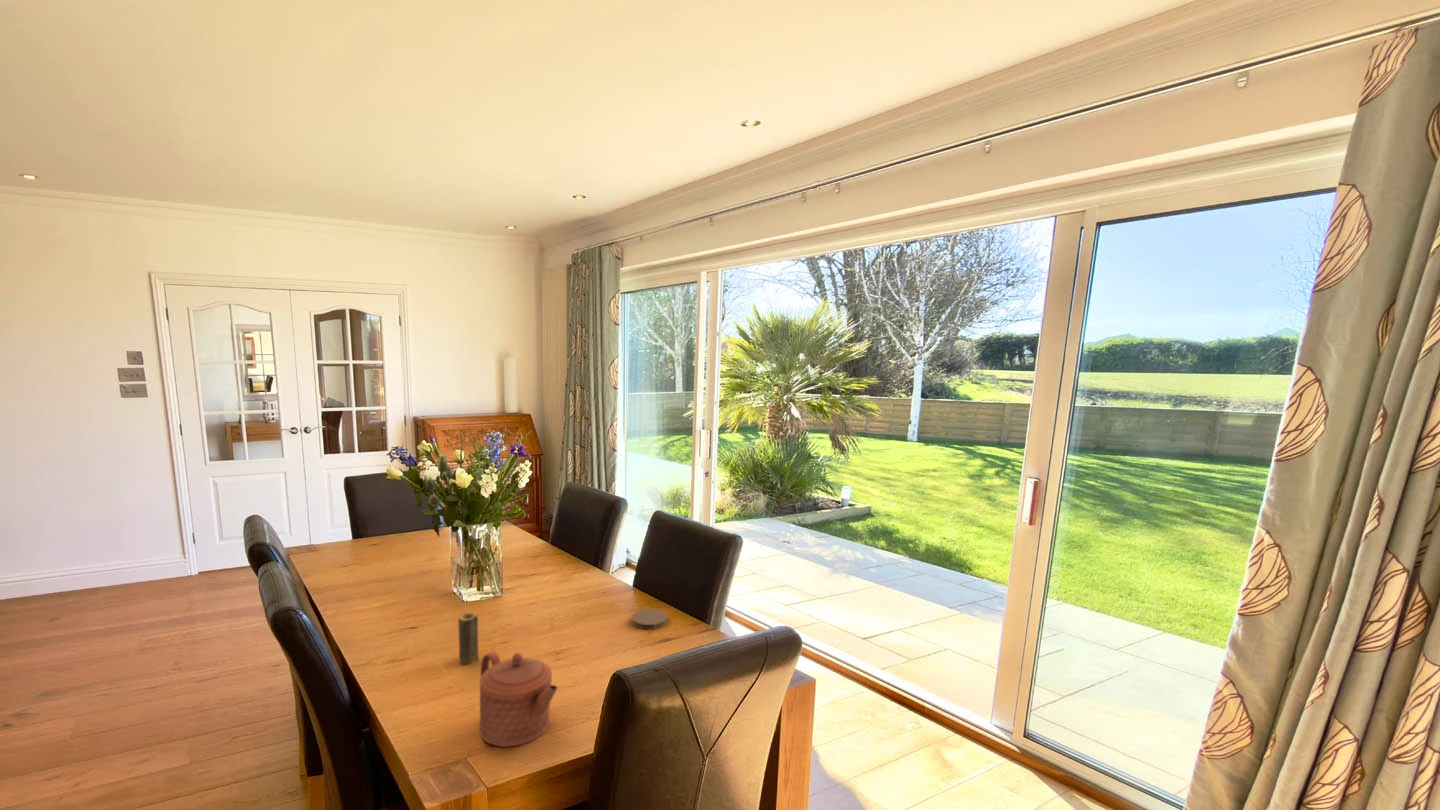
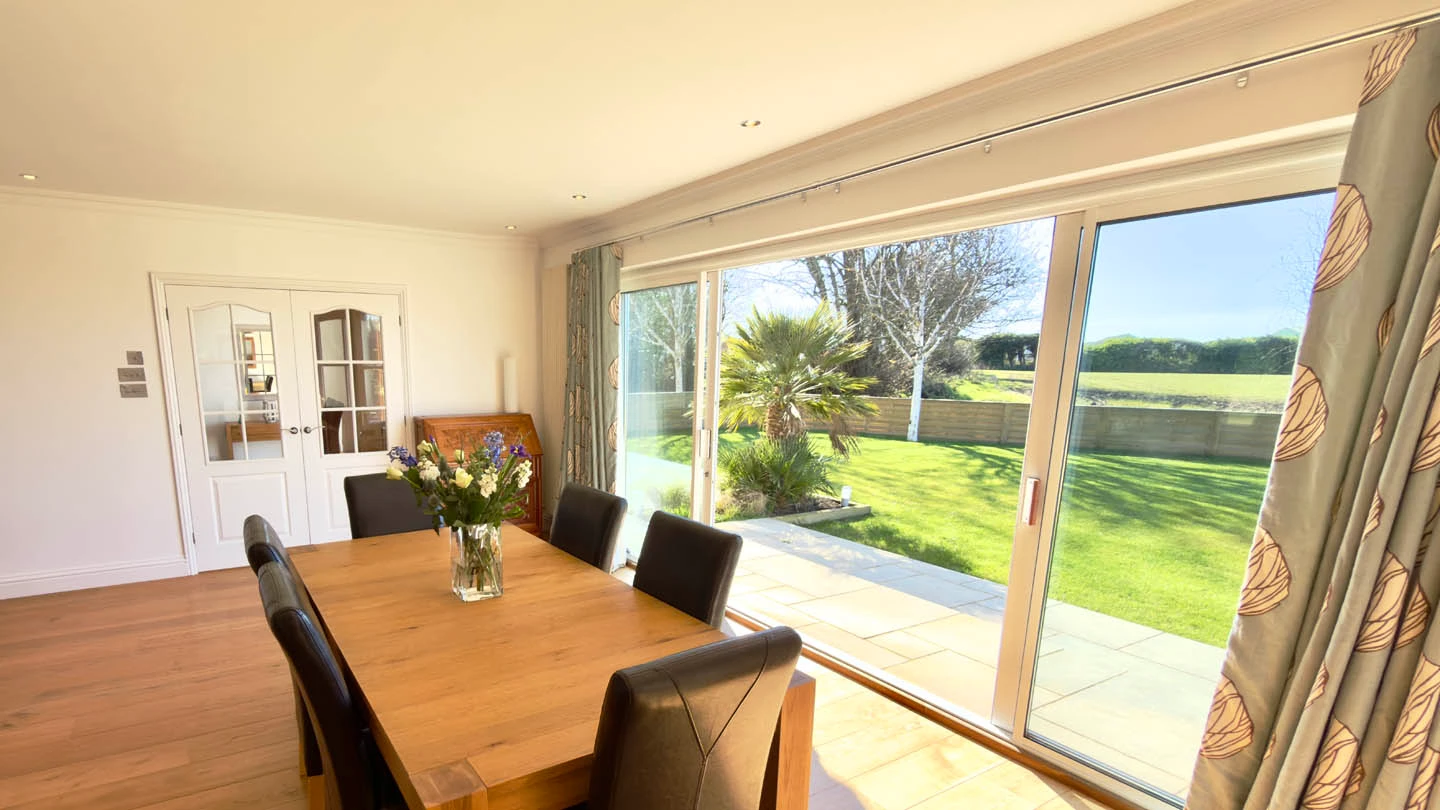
- candle [457,611,479,666]
- coaster [631,608,668,630]
- teapot [479,651,559,748]
